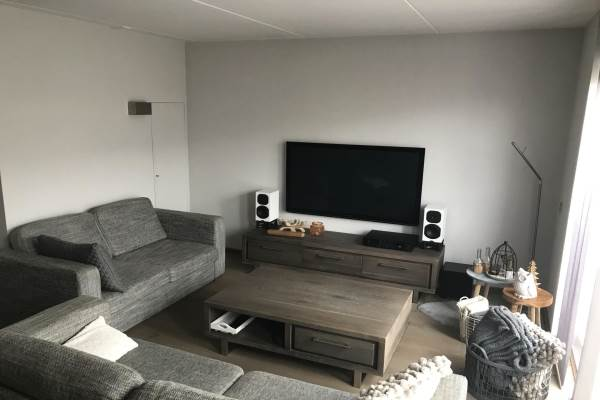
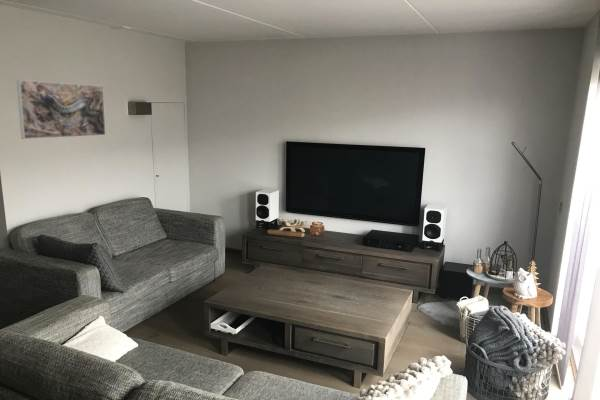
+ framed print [16,79,106,140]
